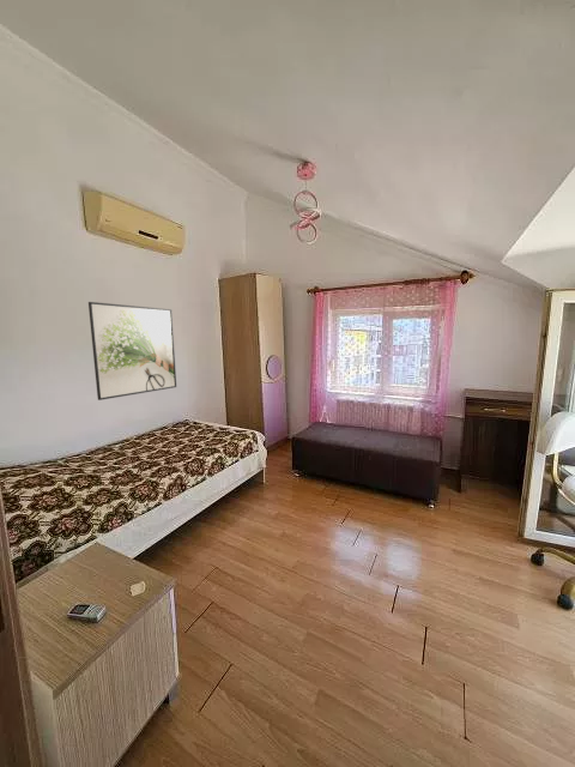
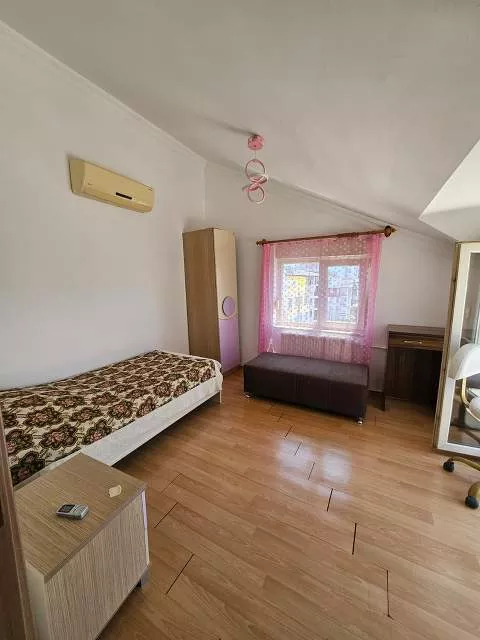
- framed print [87,301,177,401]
